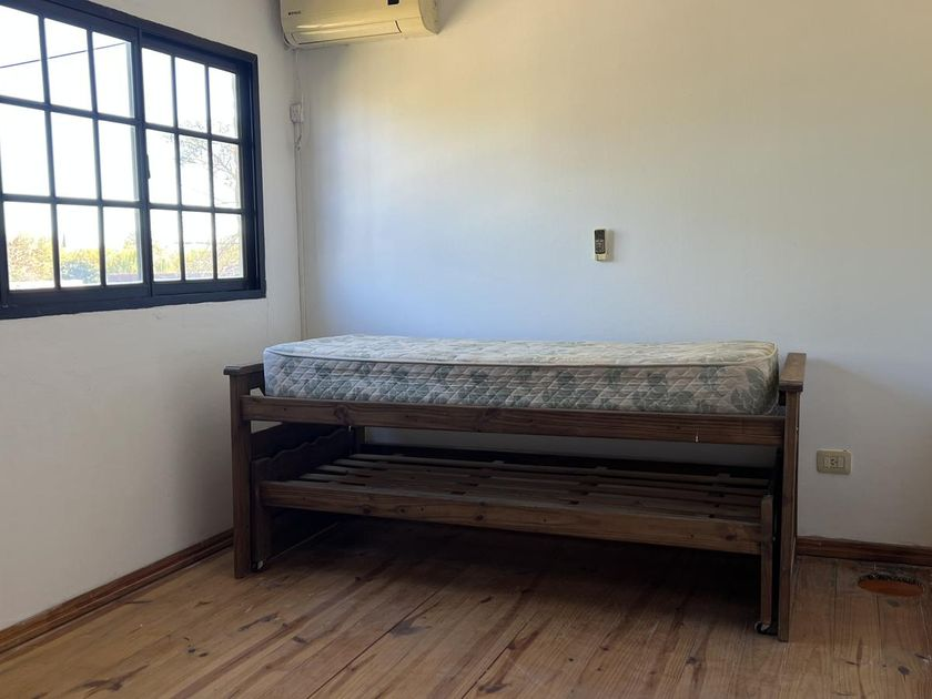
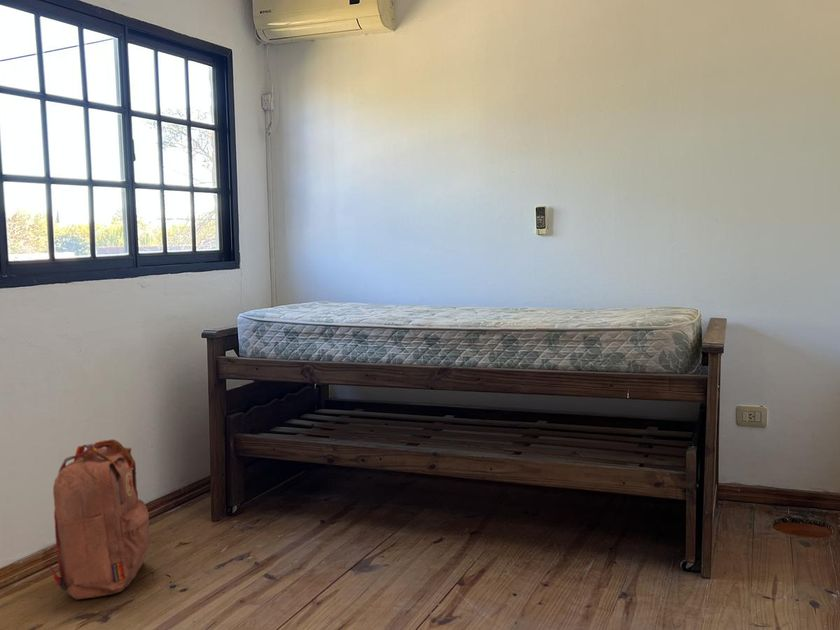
+ backpack [48,439,152,600]
